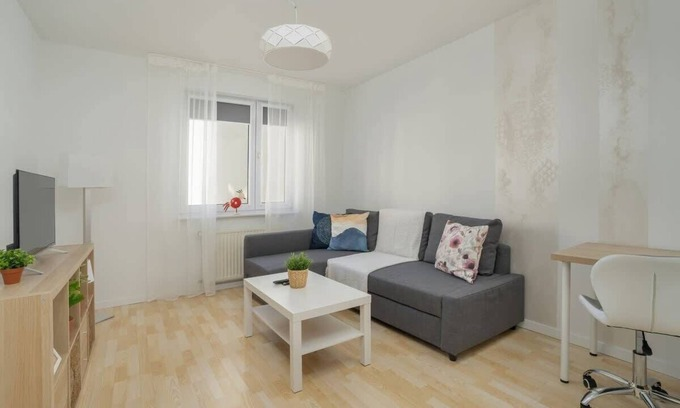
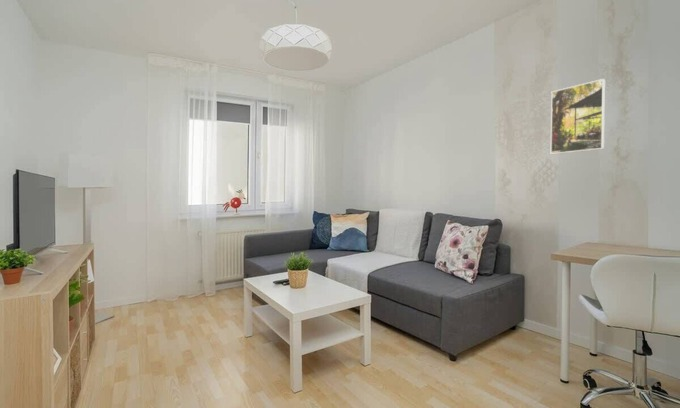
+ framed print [550,78,606,155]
